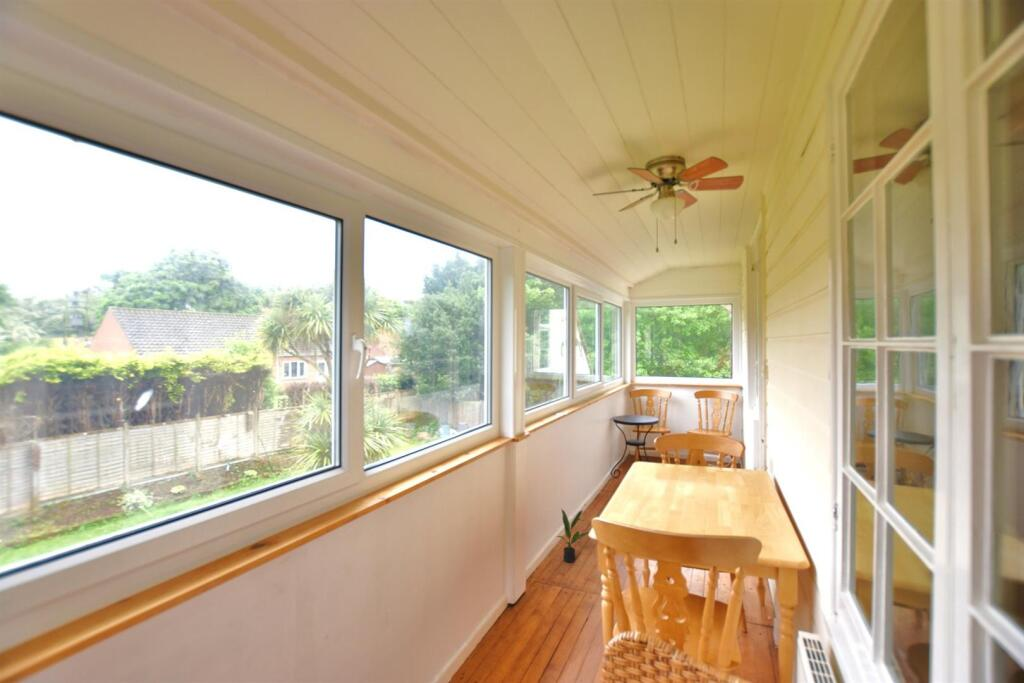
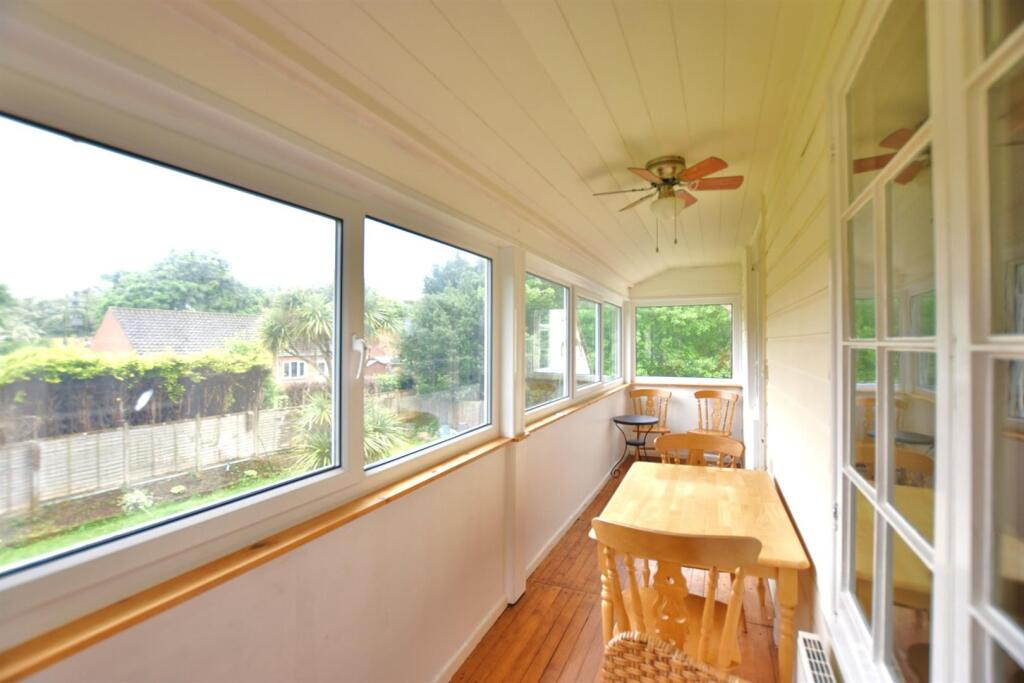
- potted plant [556,508,590,564]
